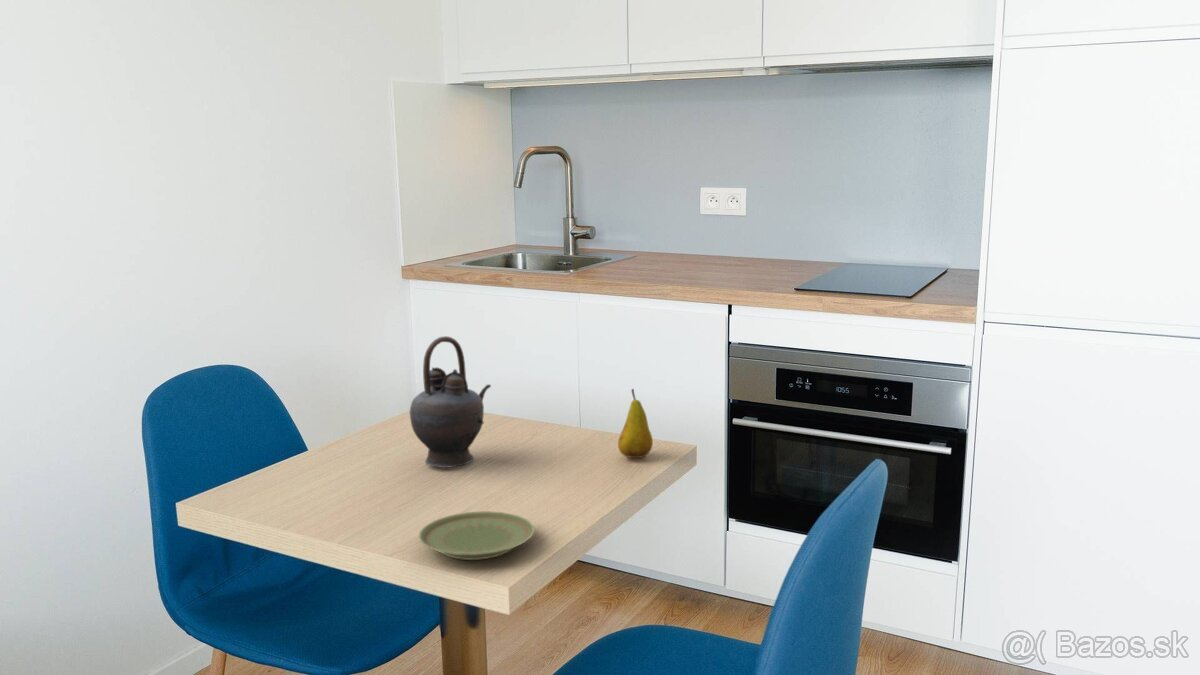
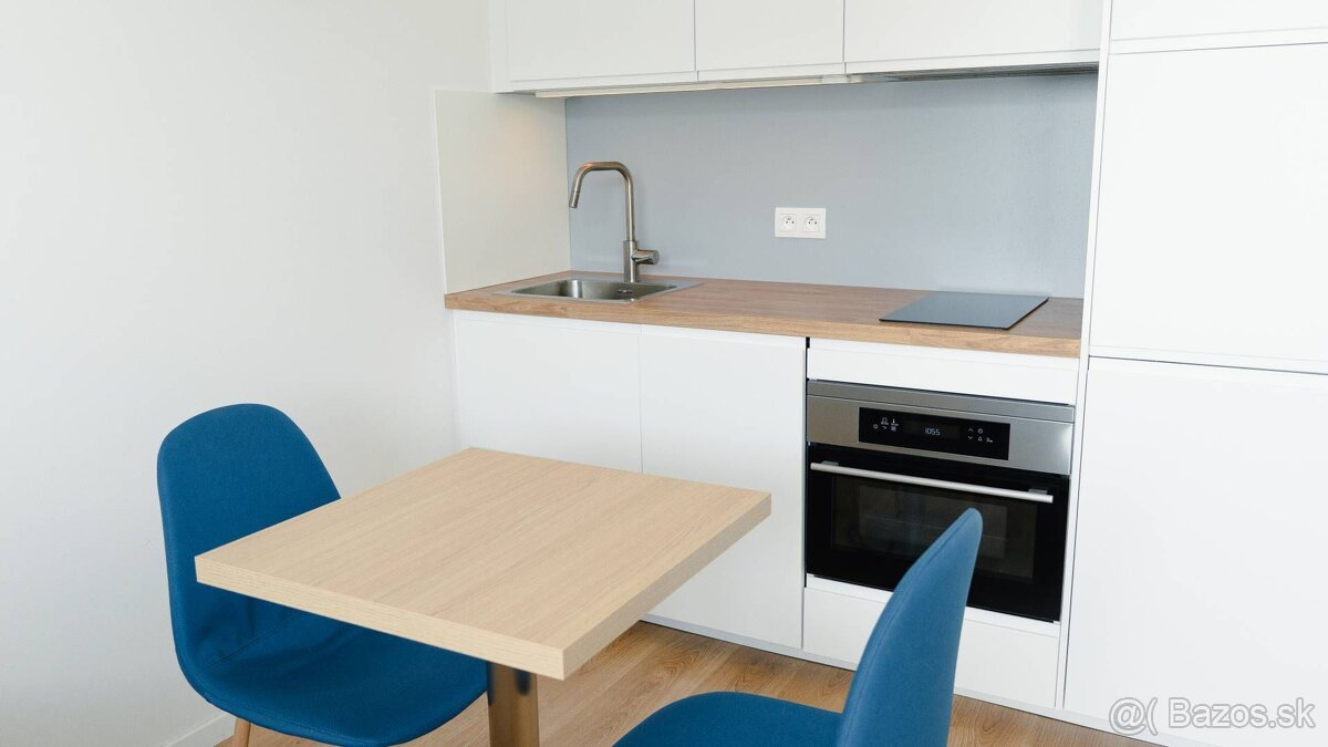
- fruit [617,388,654,459]
- teapot [409,335,492,469]
- plate [417,510,536,561]
